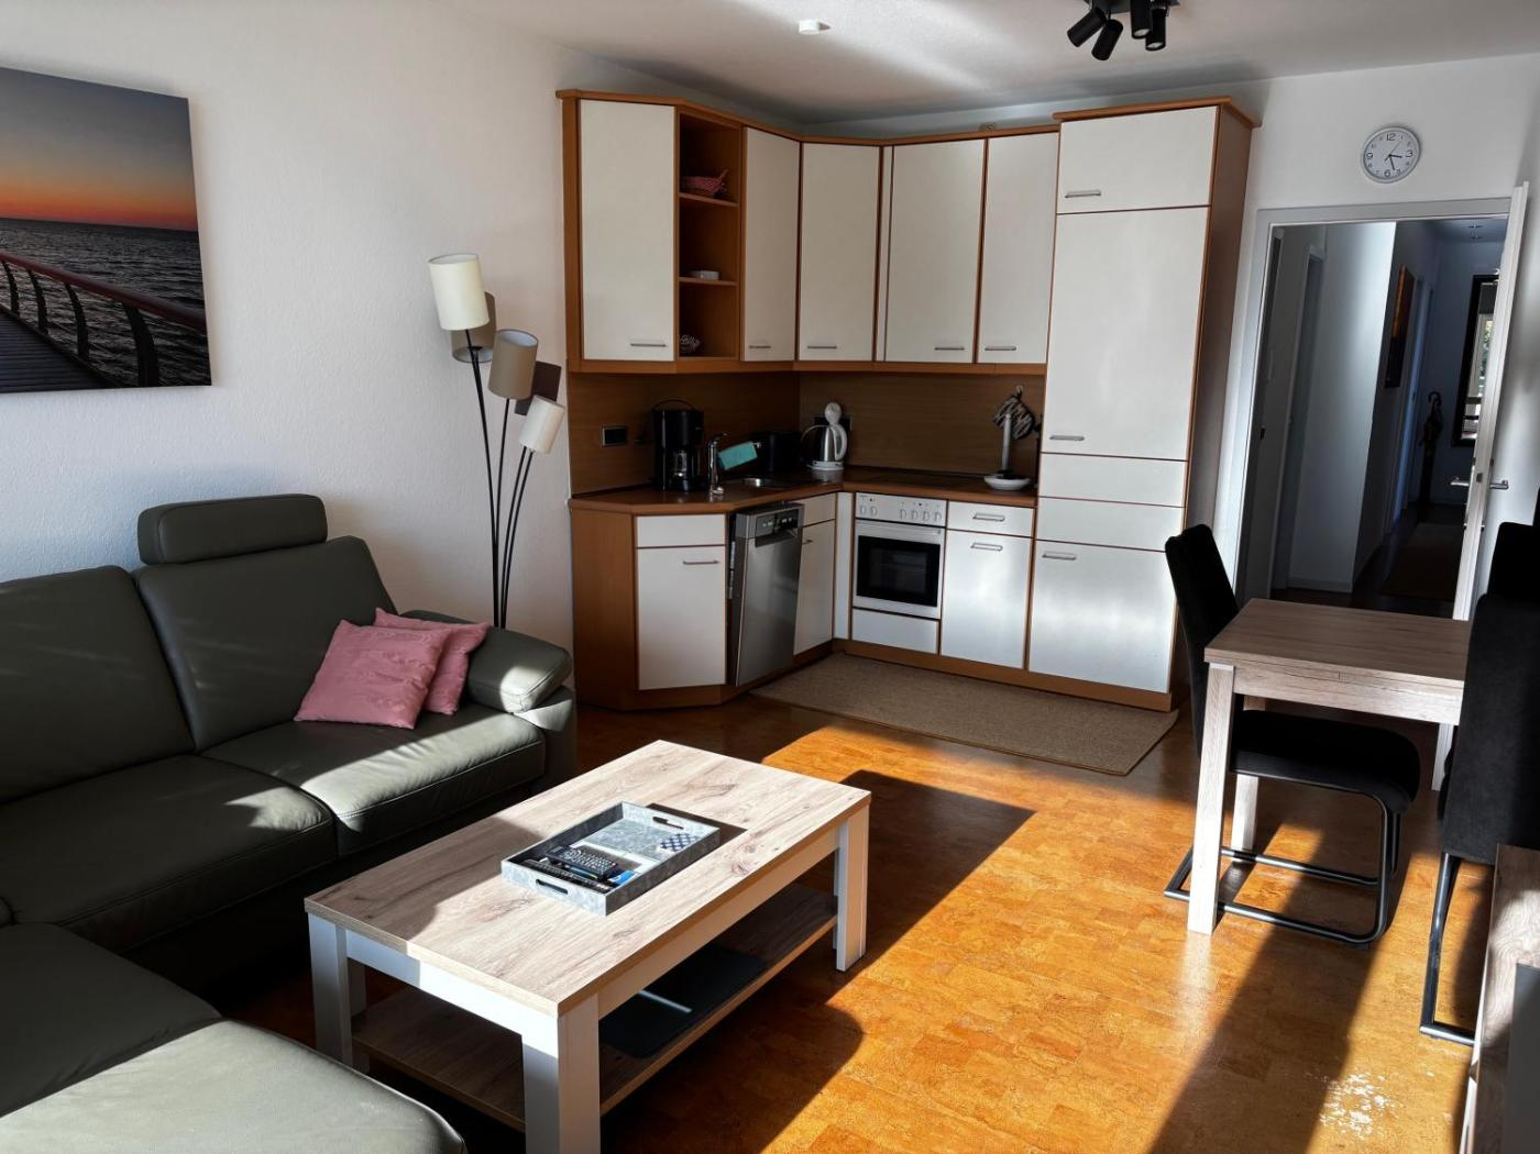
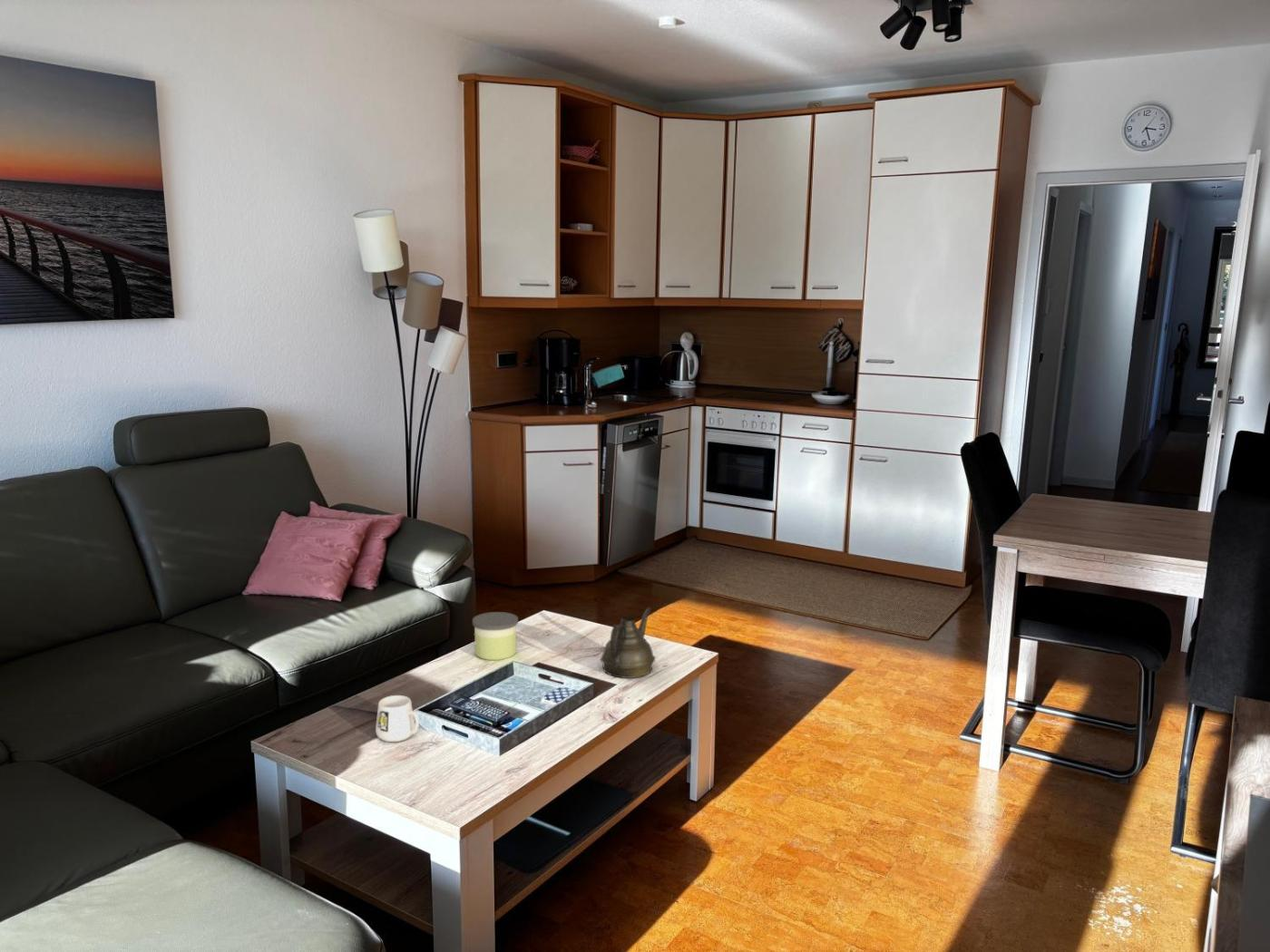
+ candle [472,611,519,661]
+ mug [375,695,420,743]
+ teapot [600,607,656,679]
